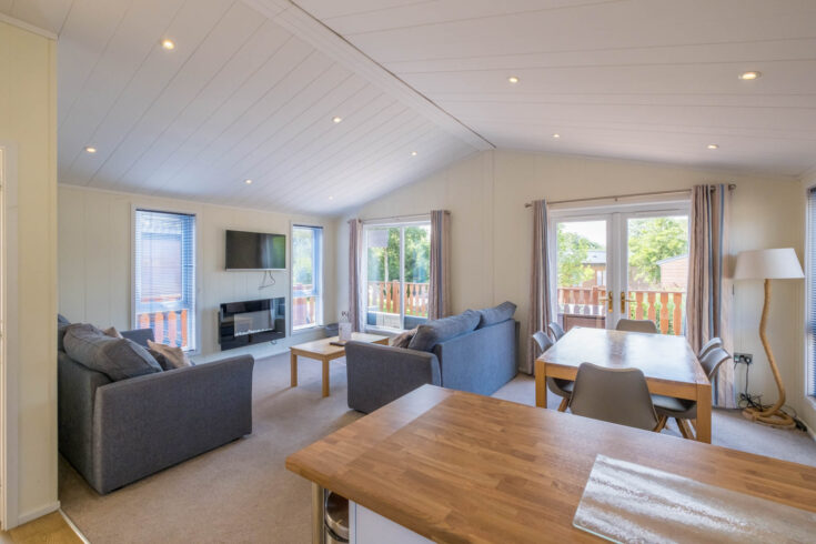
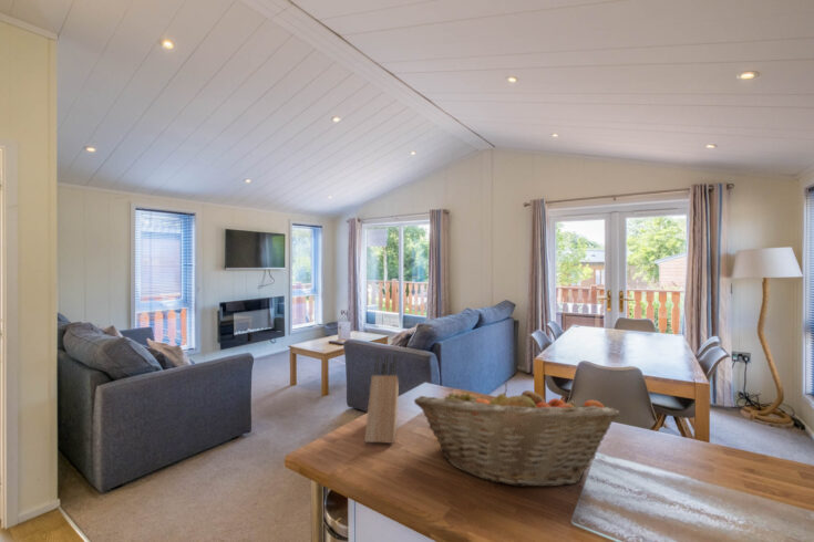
+ fruit basket [413,382,620,488]
+ knife block [363,354,400,445]
